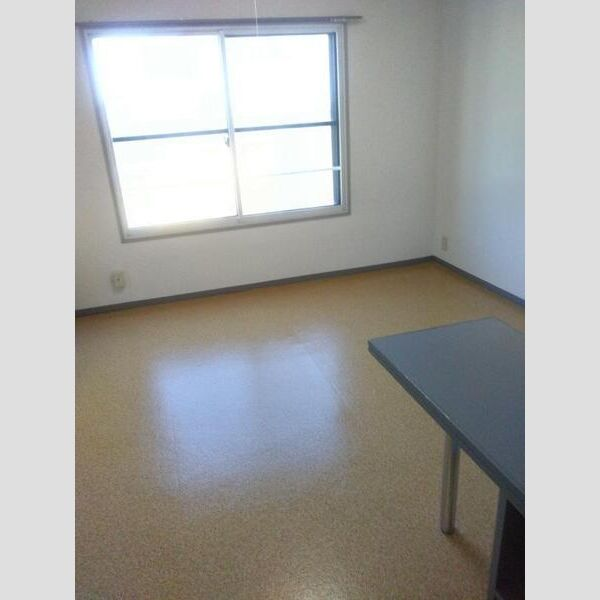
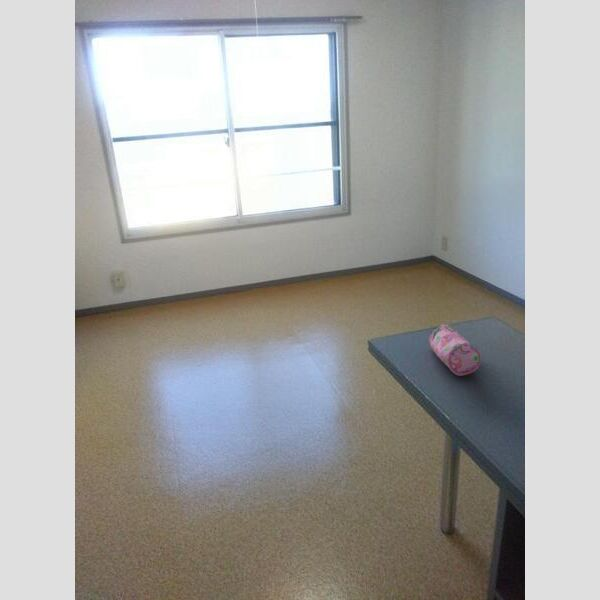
+ pencil case [428,324,482,377]
